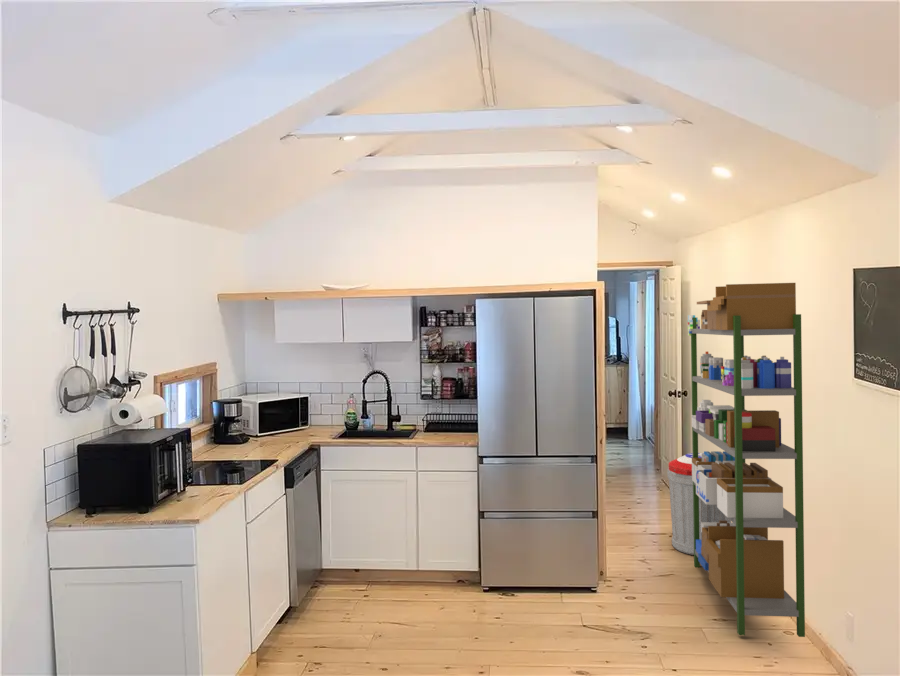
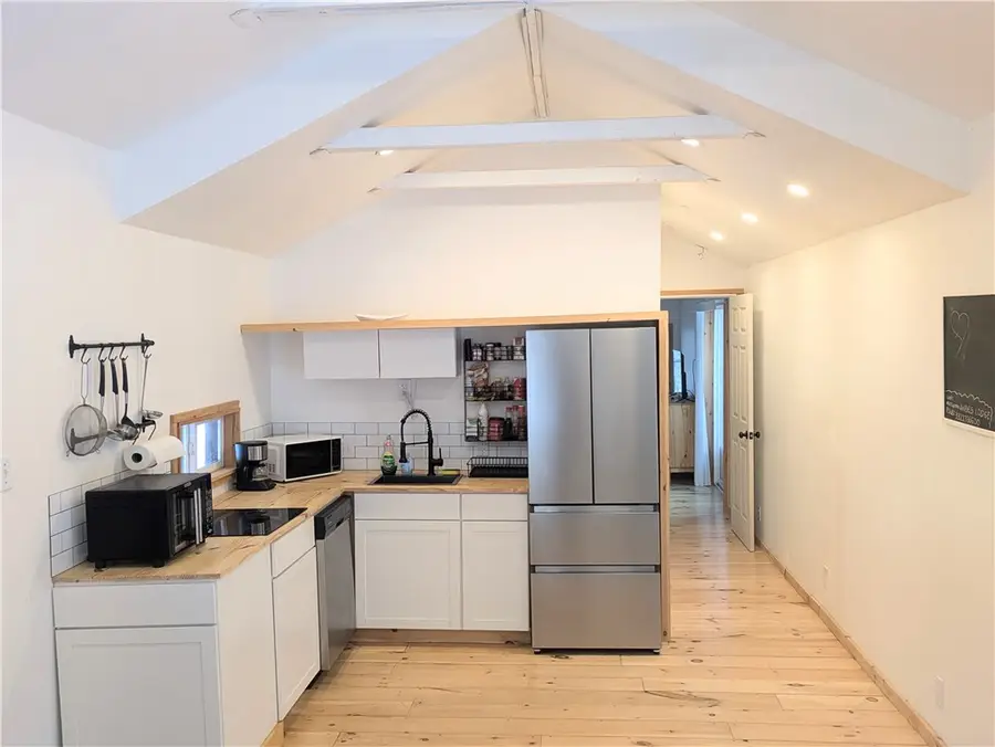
- shelving unit [687,282,806,638]
- trash can [666,452,732,556]
